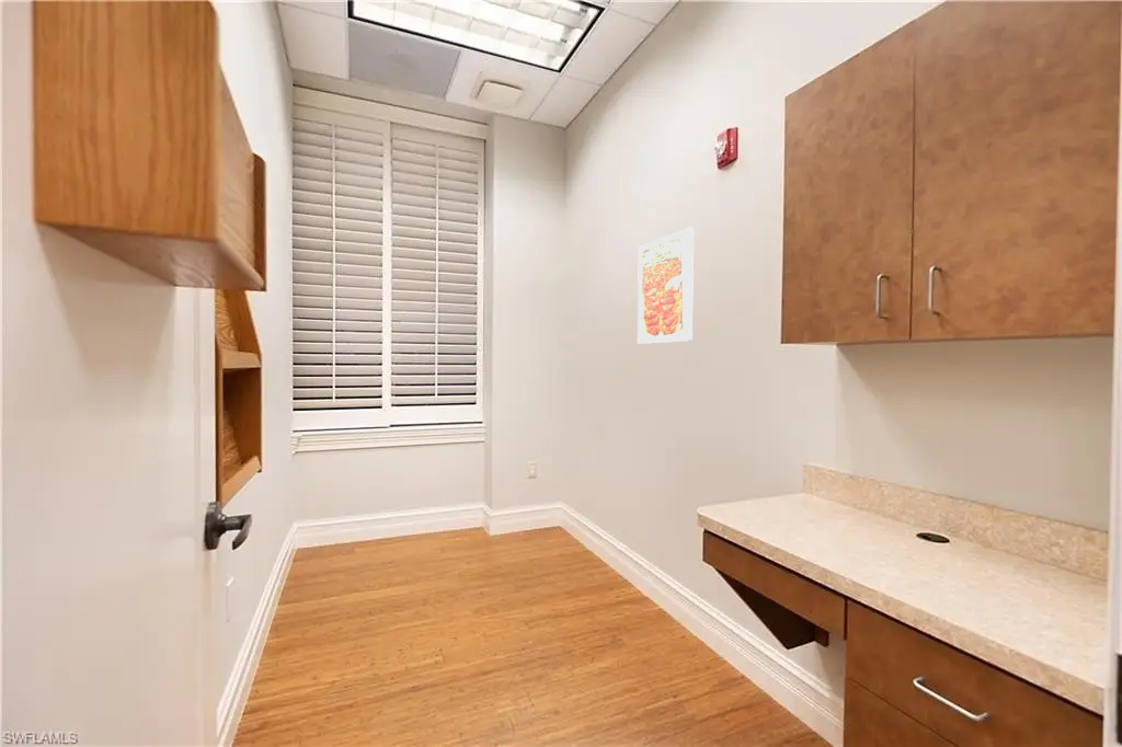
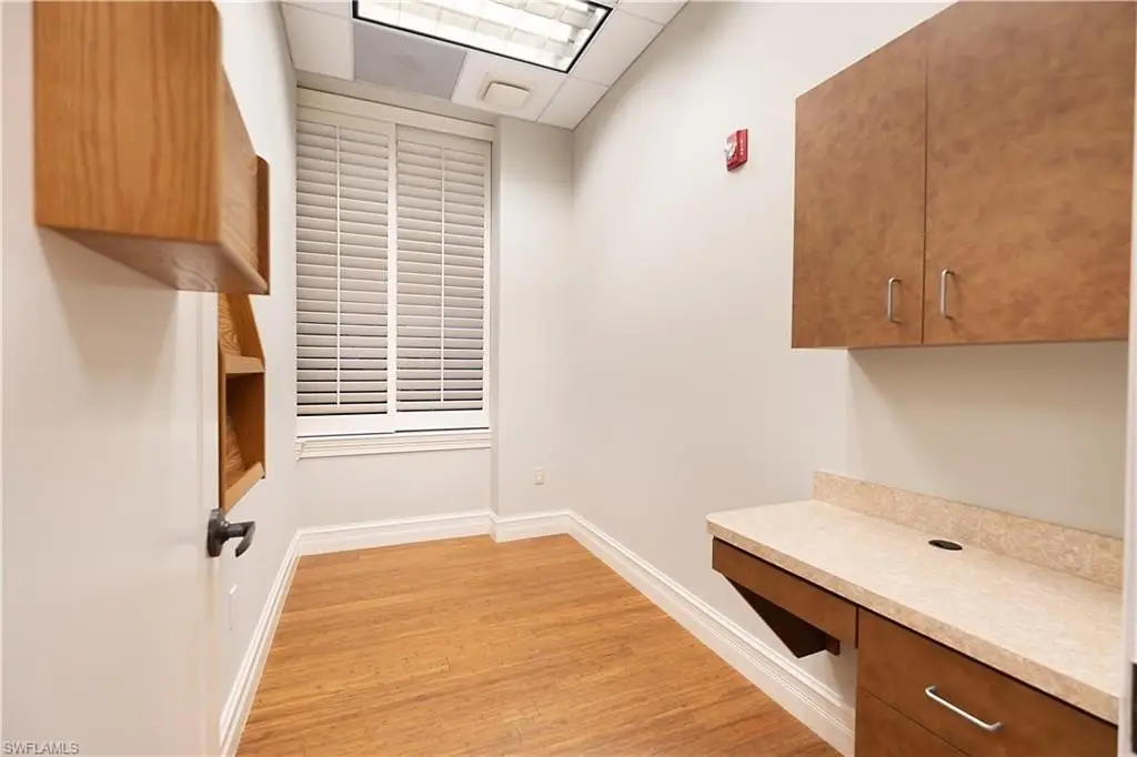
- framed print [637,227,696,345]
